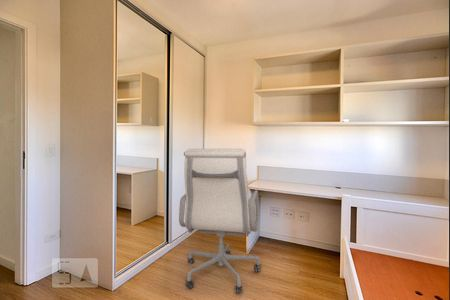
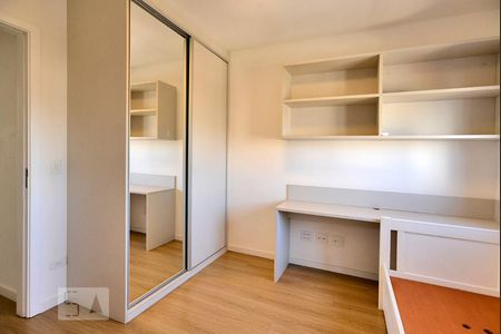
- office chair [178,148,262,295]
